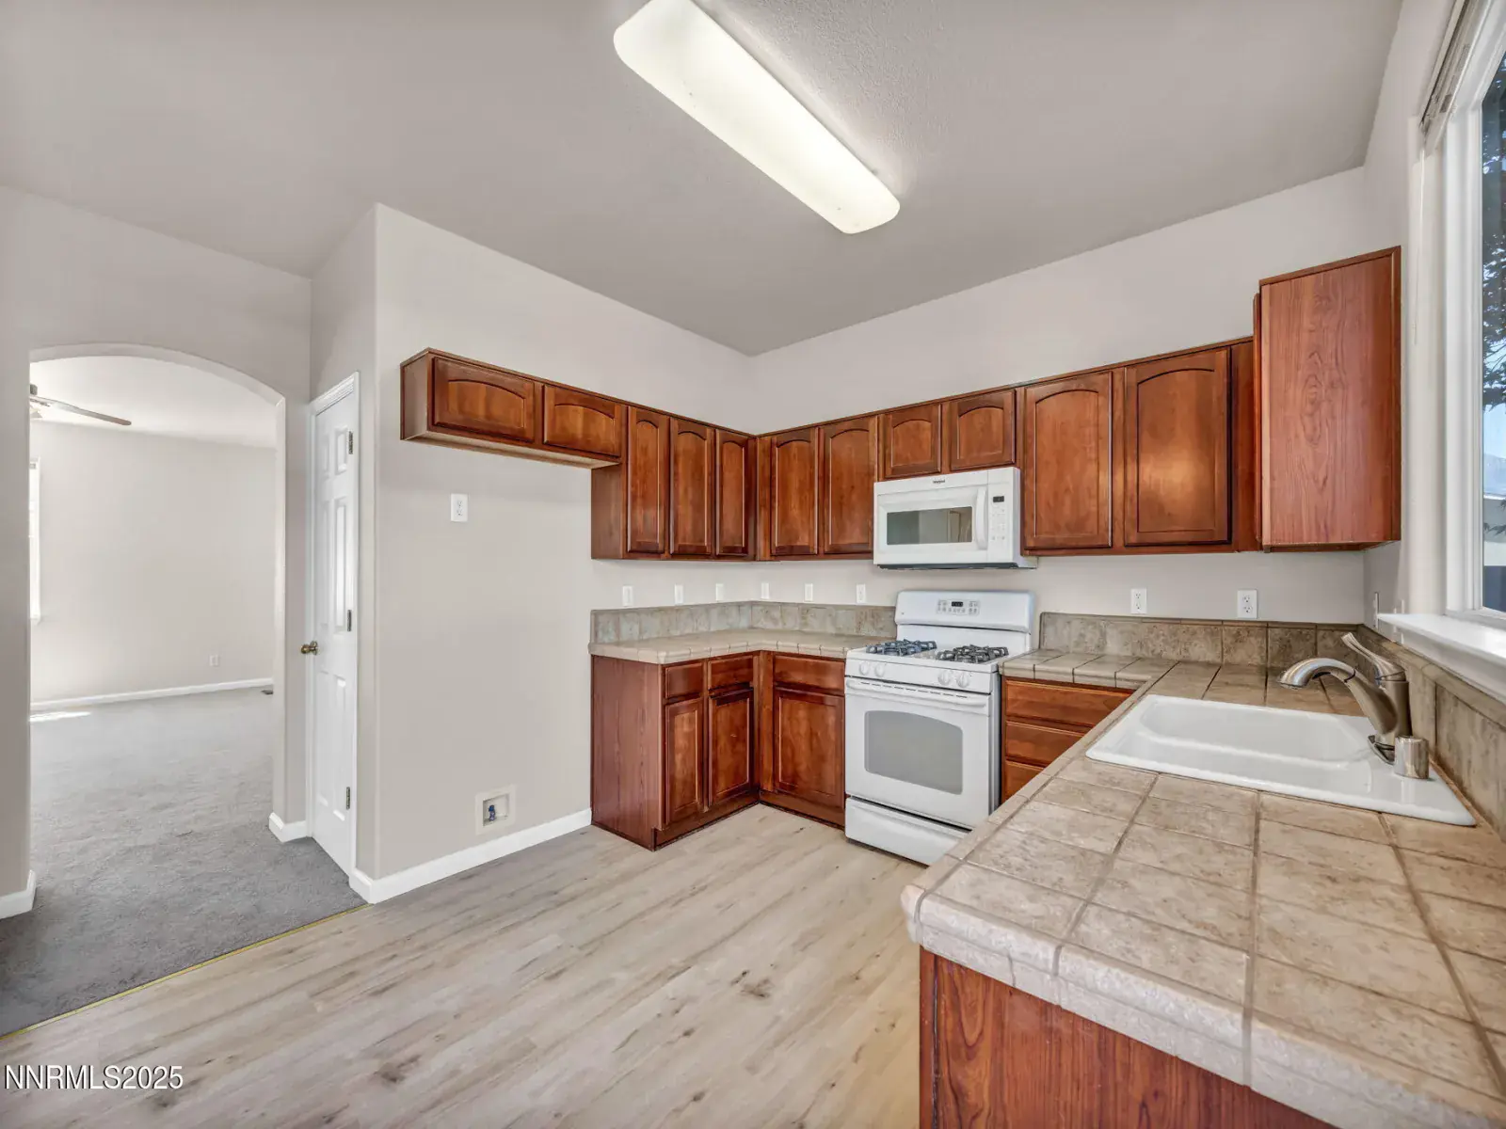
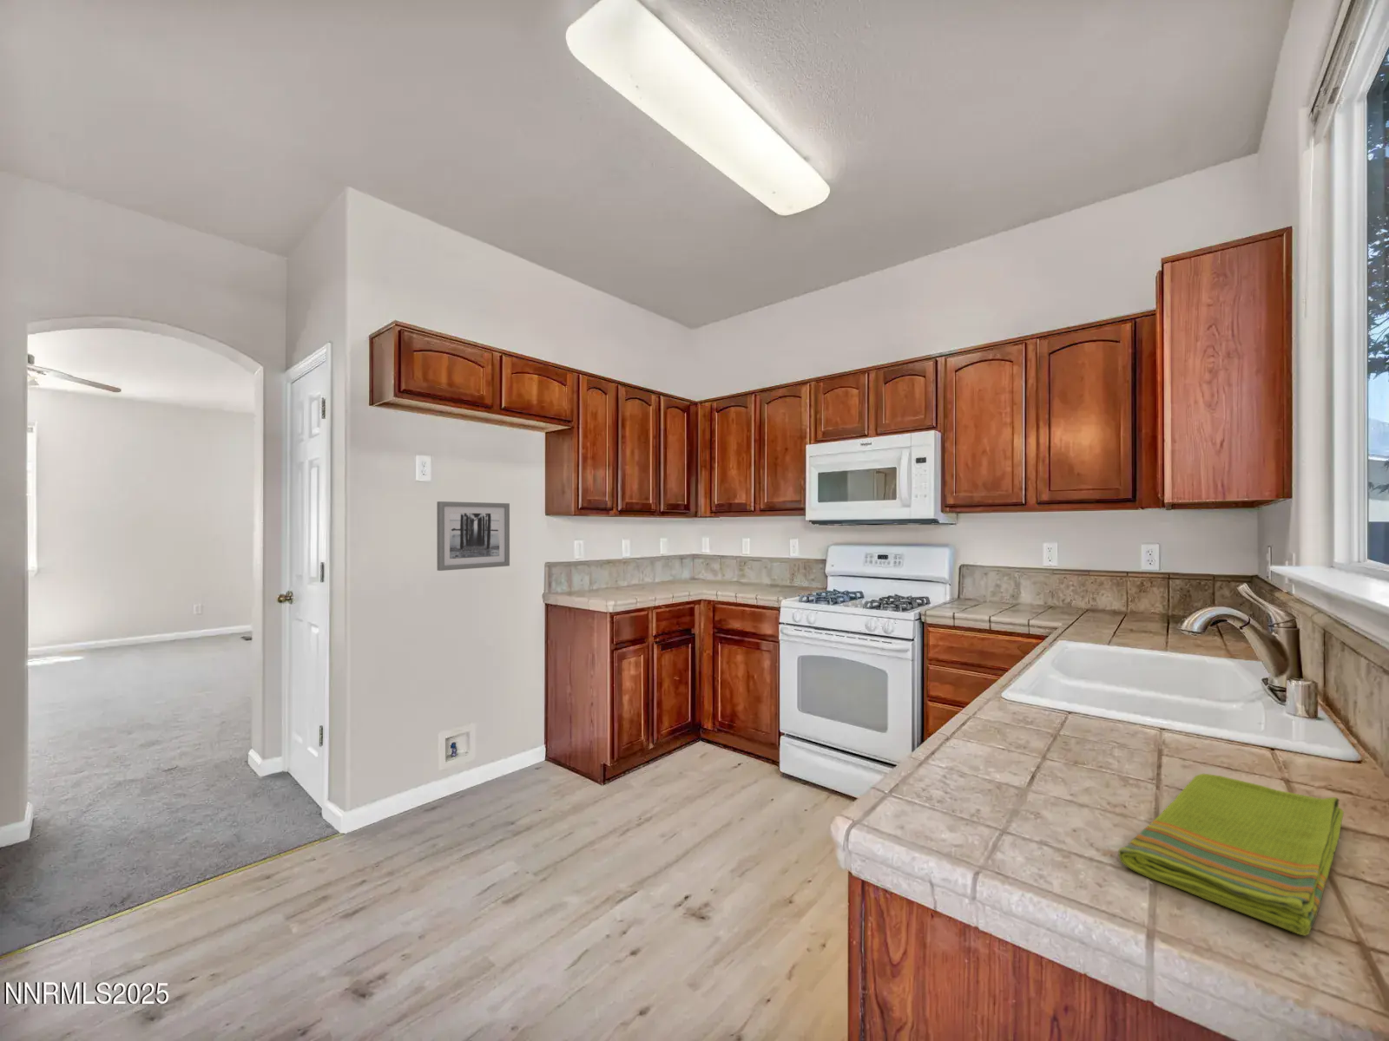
+ dish towel [1118,773,1345,936]
+ wall art [435,501,511,572]
